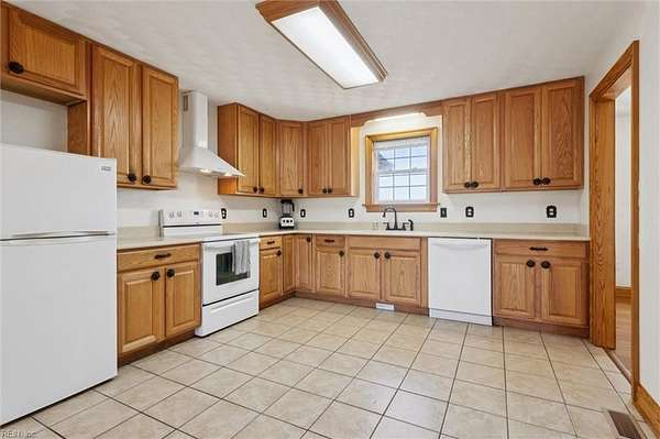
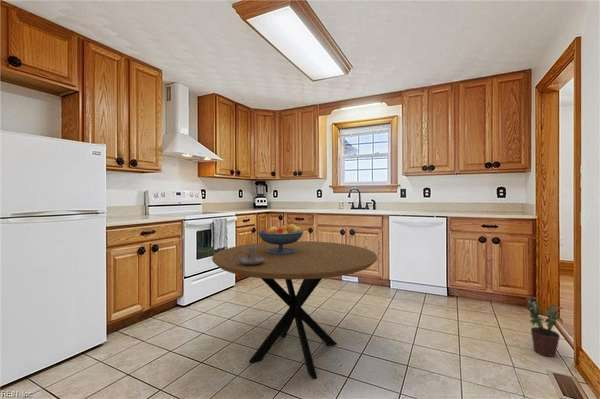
+ candle holder [233,247,265,265]
+ fruit bowl [257,223,304,255]
+ potted plant [525,296,564,358]
+ dining table [211,240,378,380]
